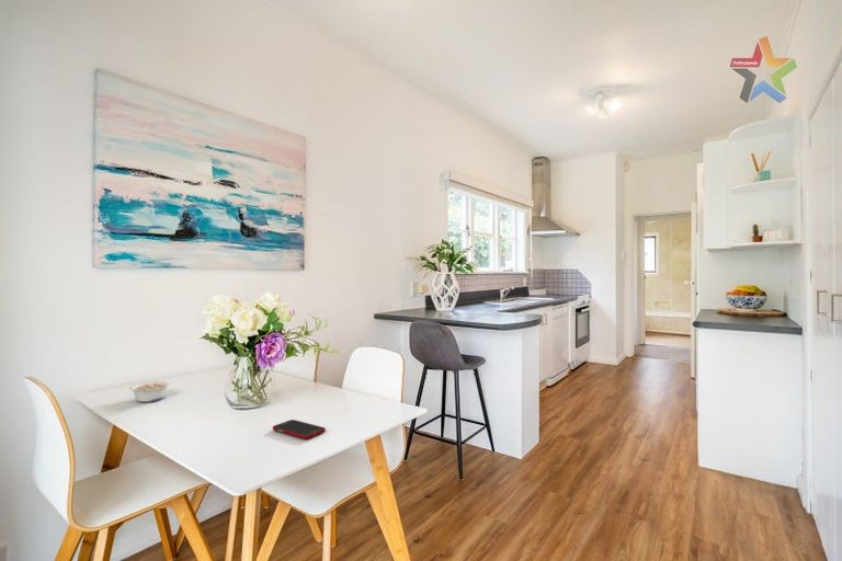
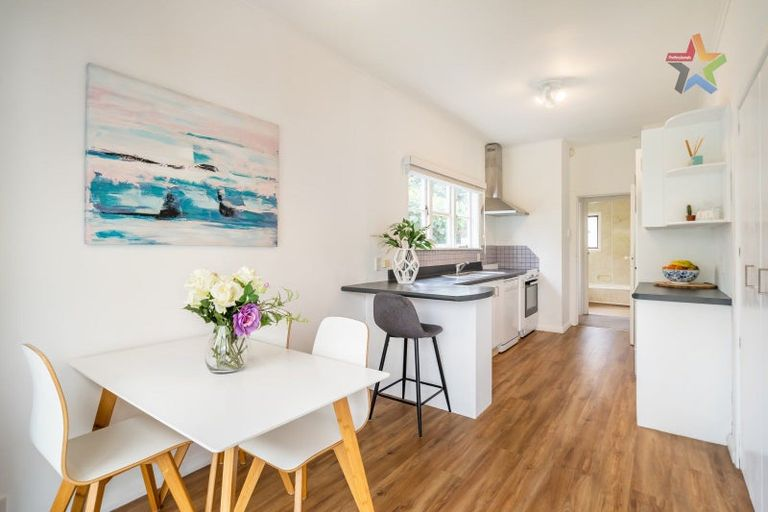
- legume [128,380,171,403]
- cell phone [272,419,327,439]
